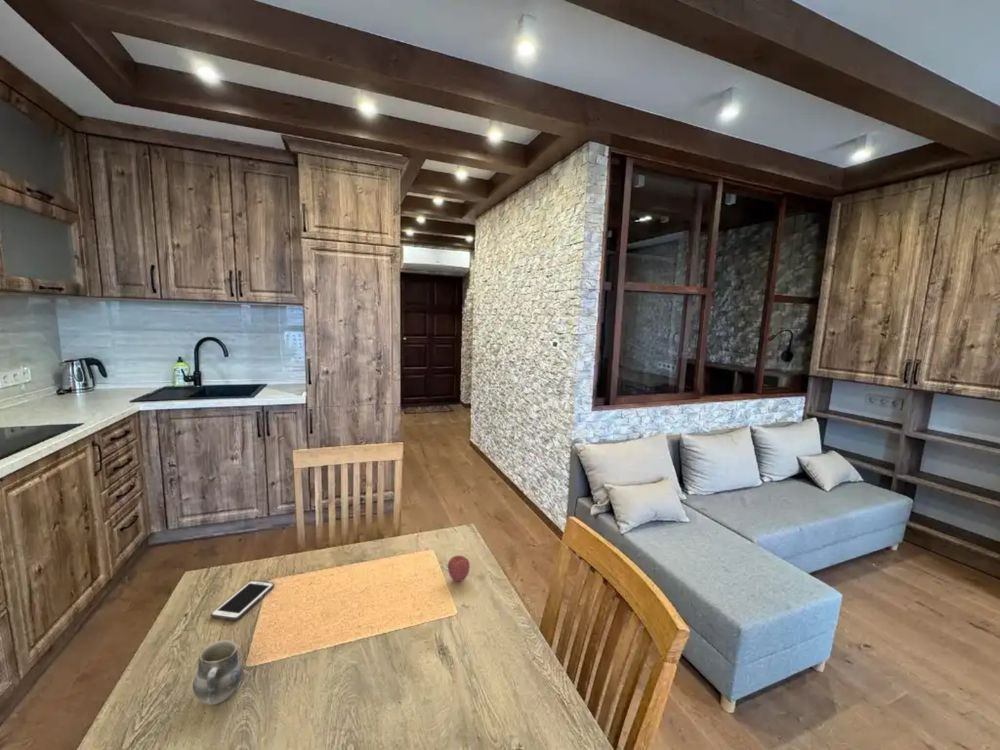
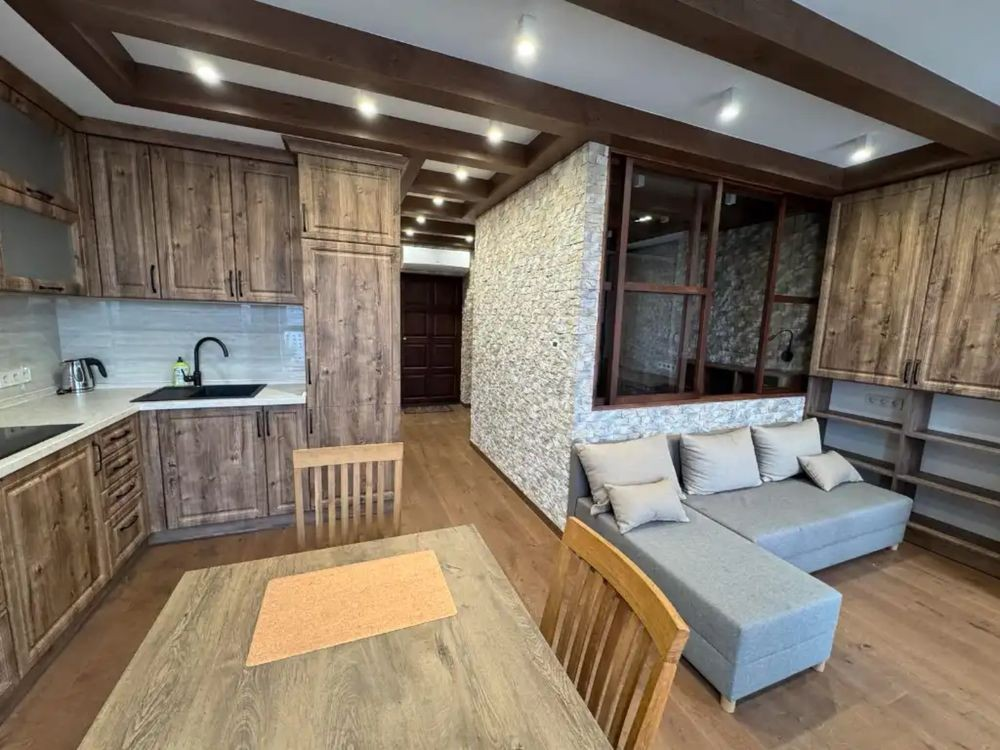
- cup [192,639,244,706]
- cell phone [210,579,275,622]
- fruit [447,554,471,582]
